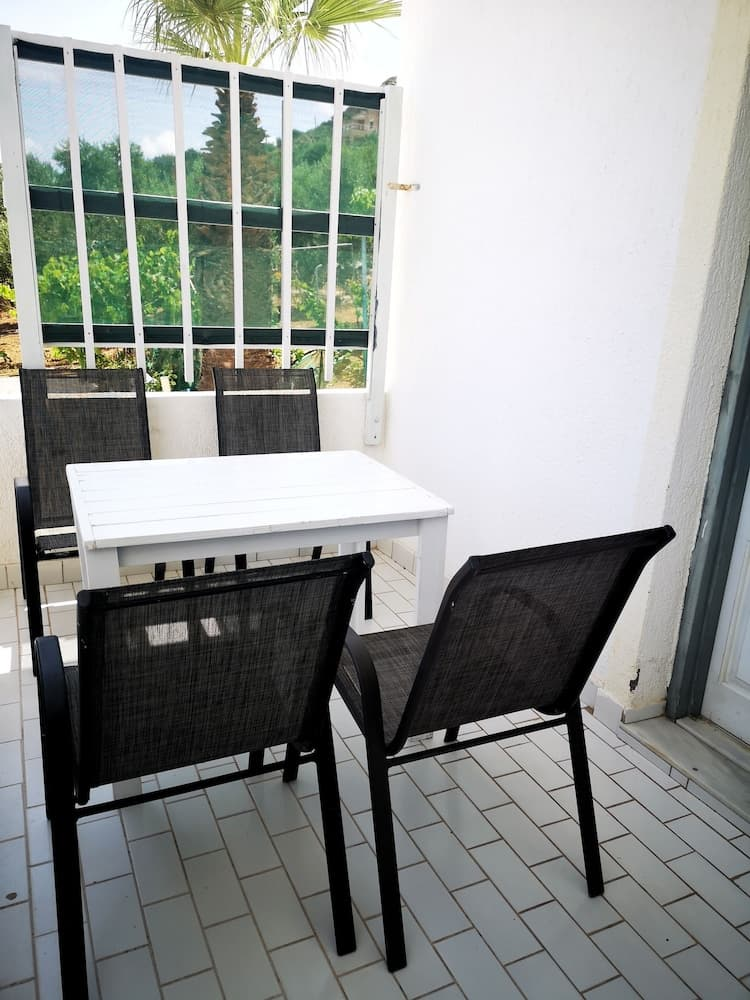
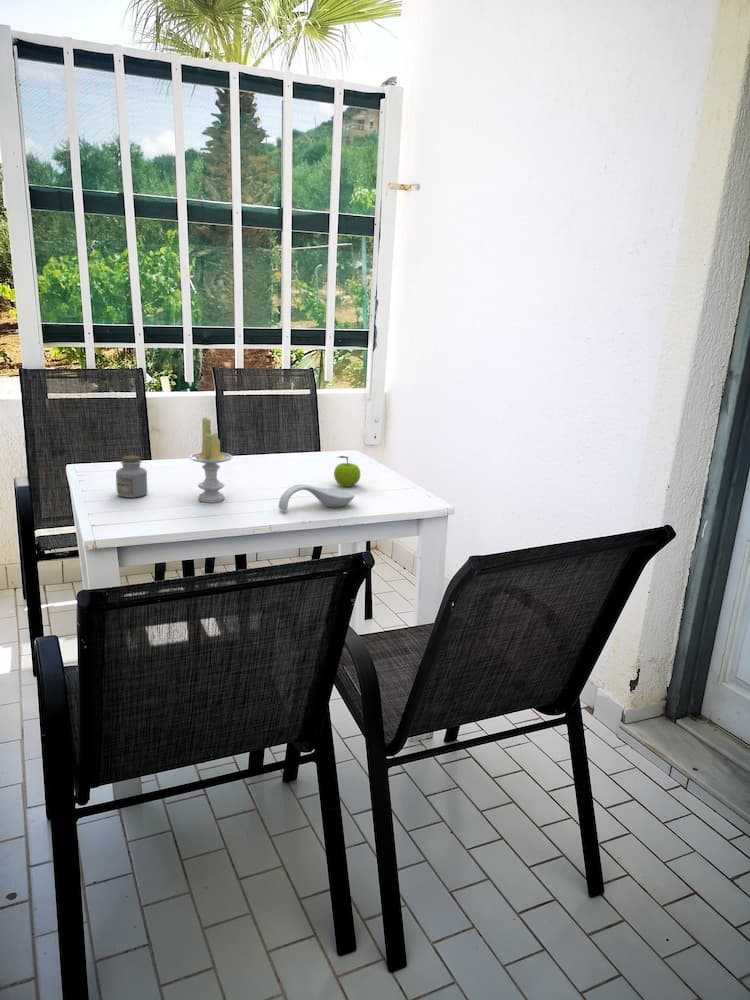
+ spoon rest [278,483,356,513]
+ fruit [333,455,361,488]
+ jar [115,454,148,499]
+ candle [188,416,233,504]
